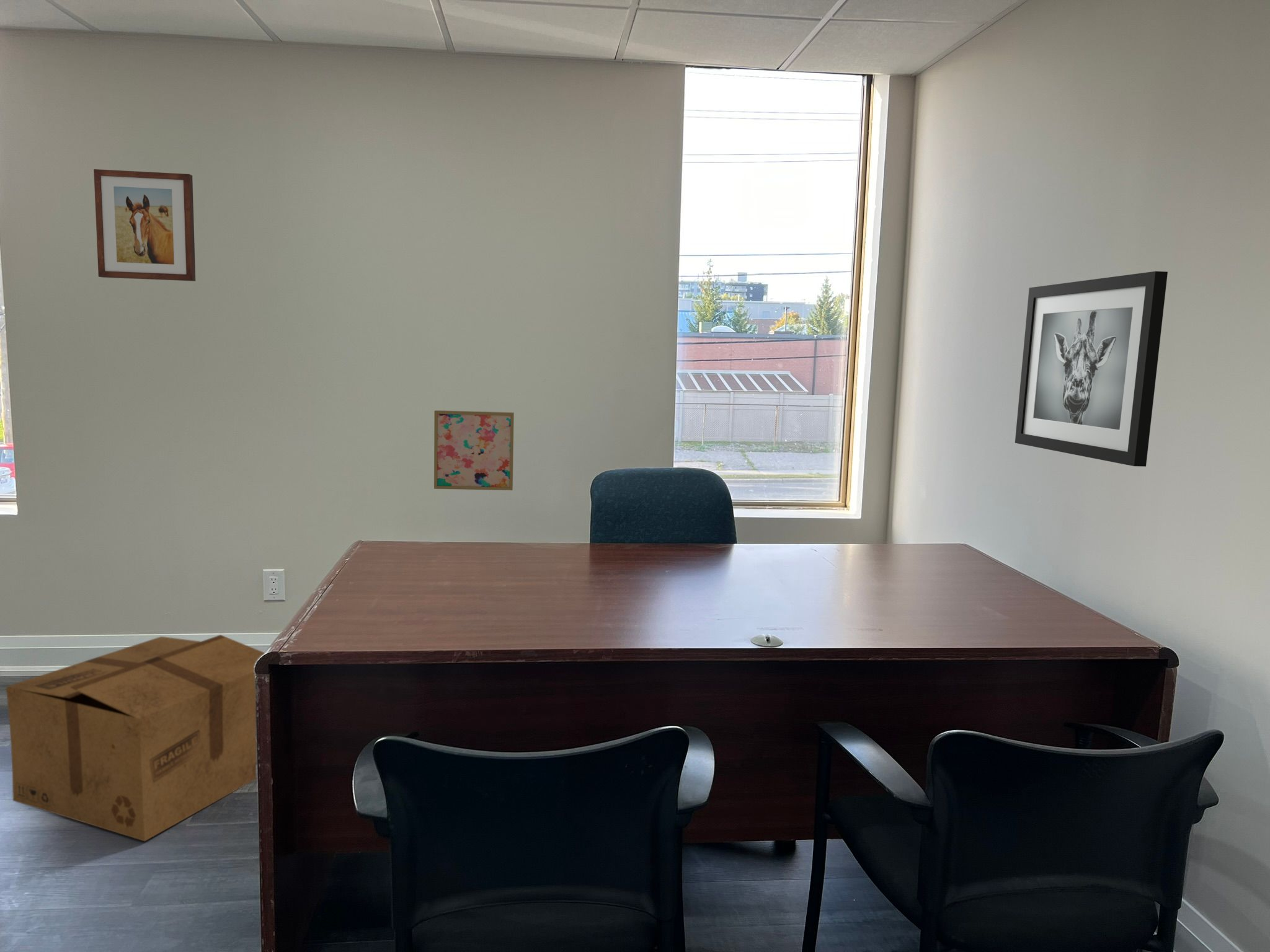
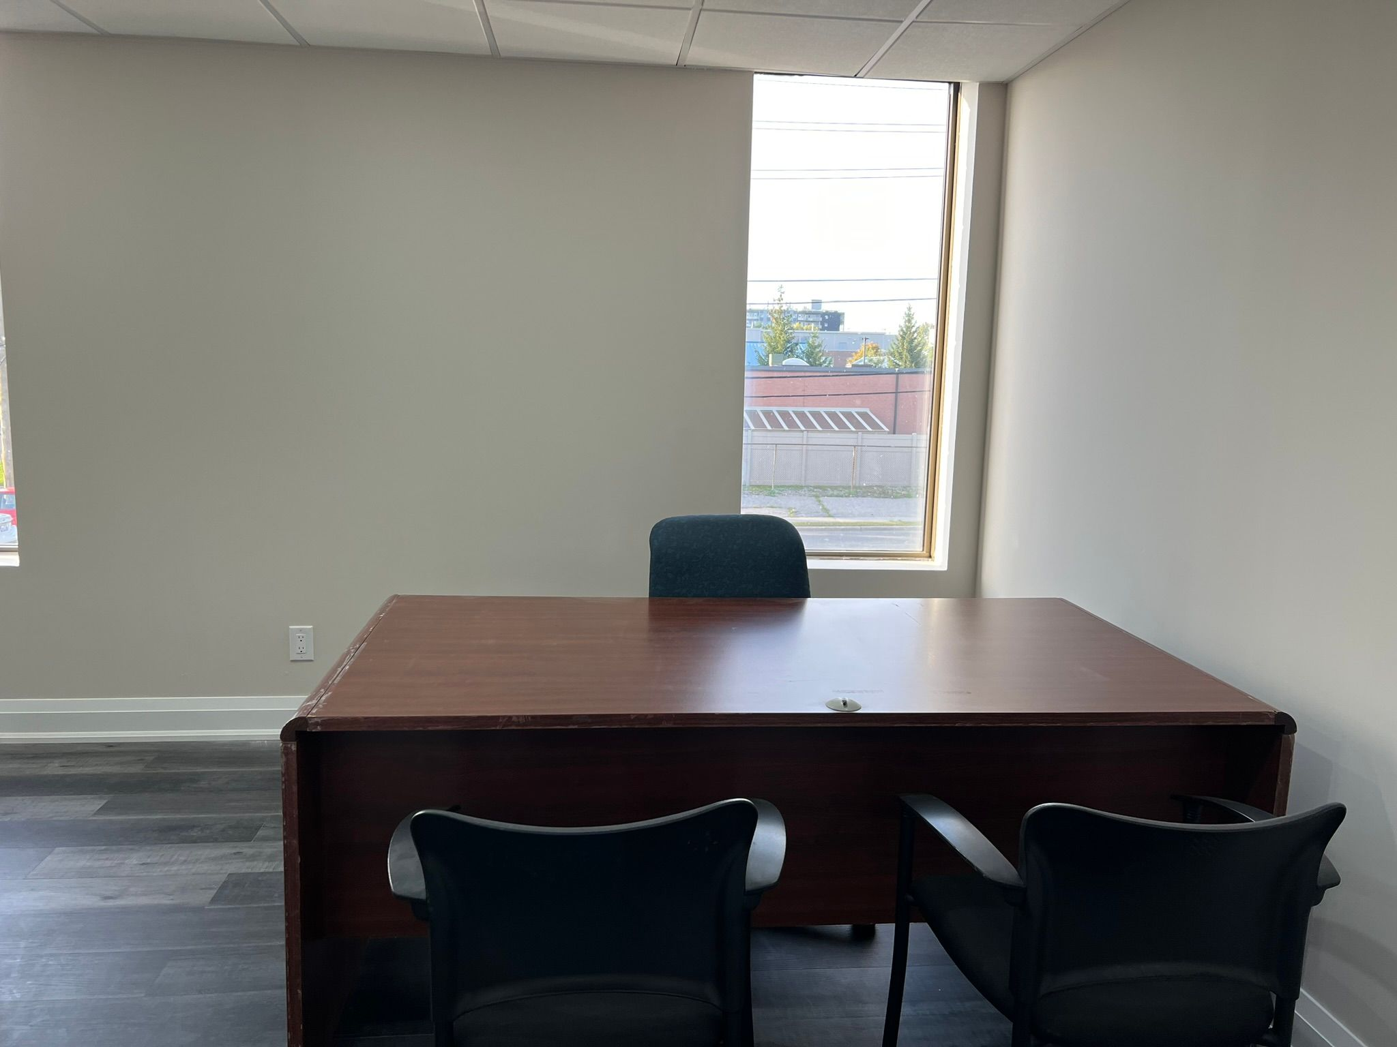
- wall art [433,410,515,491]
- wall art [93,169,196,282]
- wall art [1015,271,1168,467]
- cardboard box [6,634,265,842]
